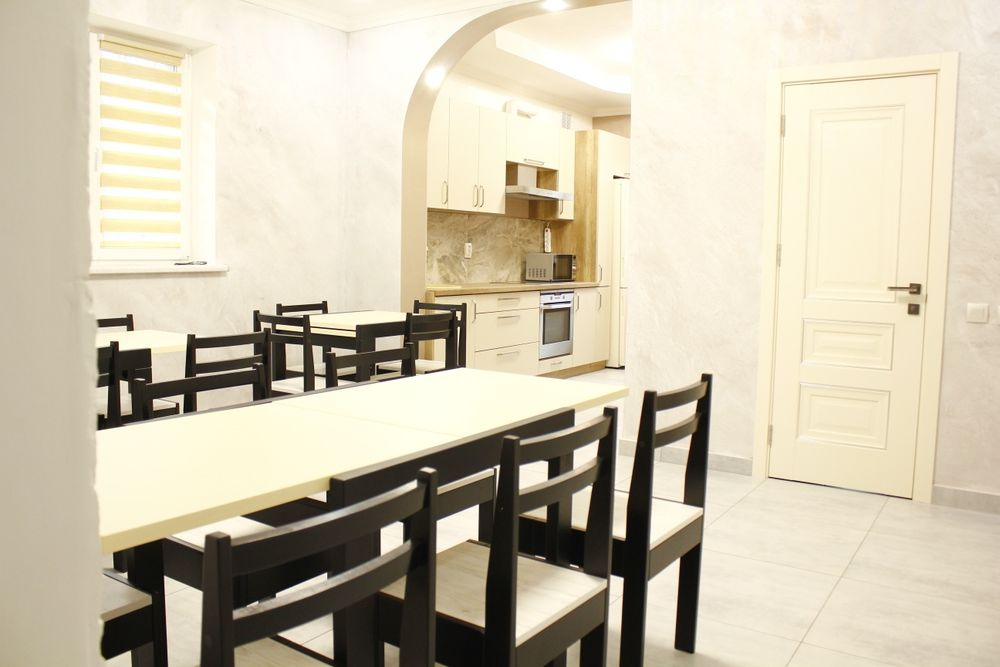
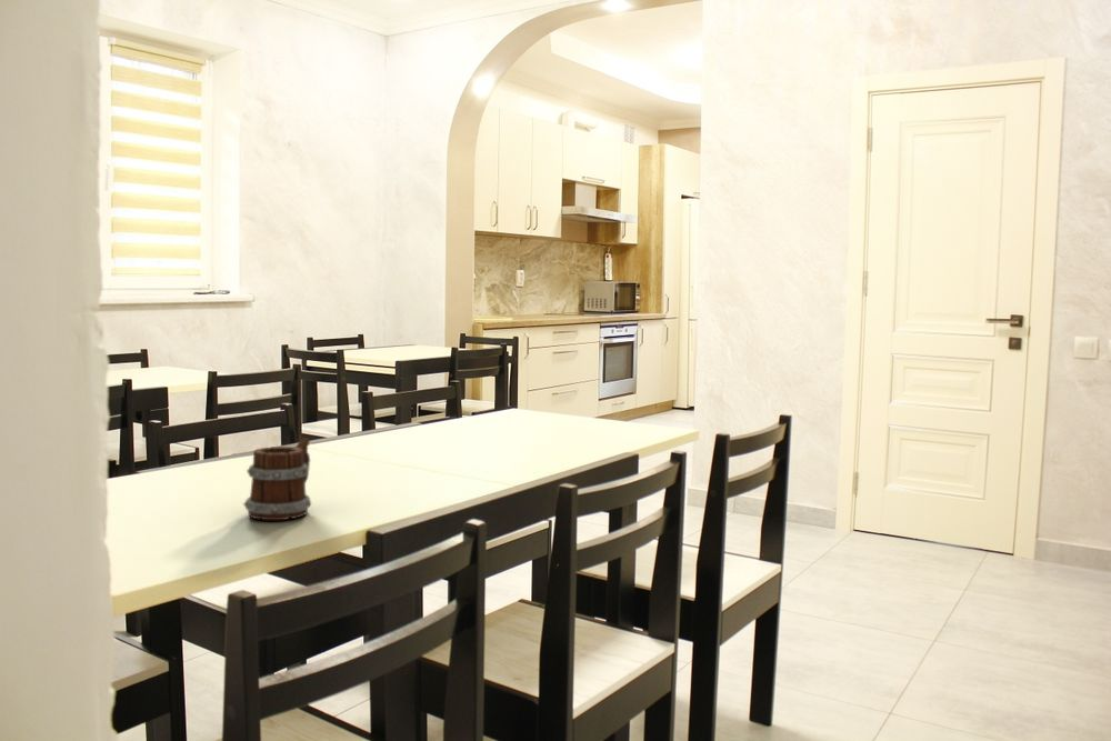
+ mug [242,438,312,521]
